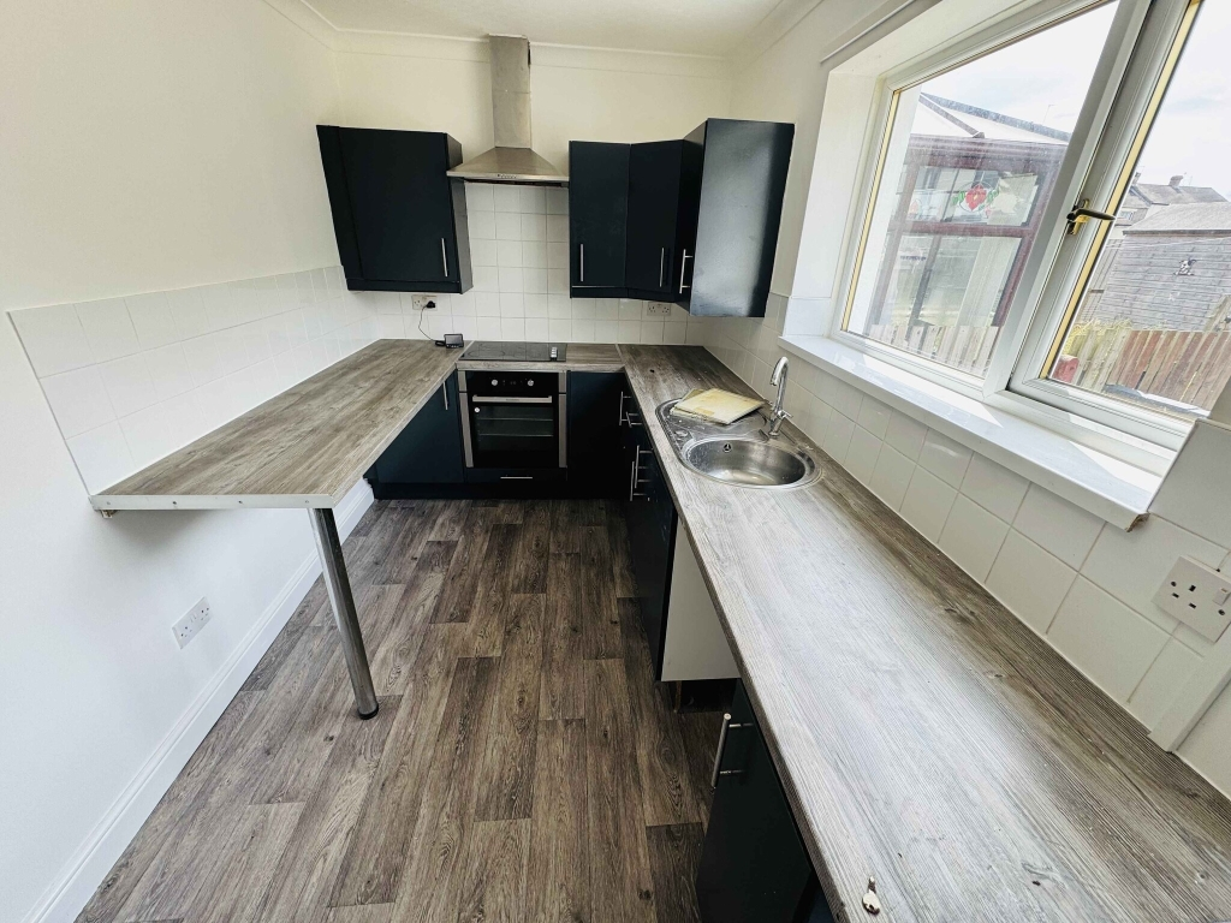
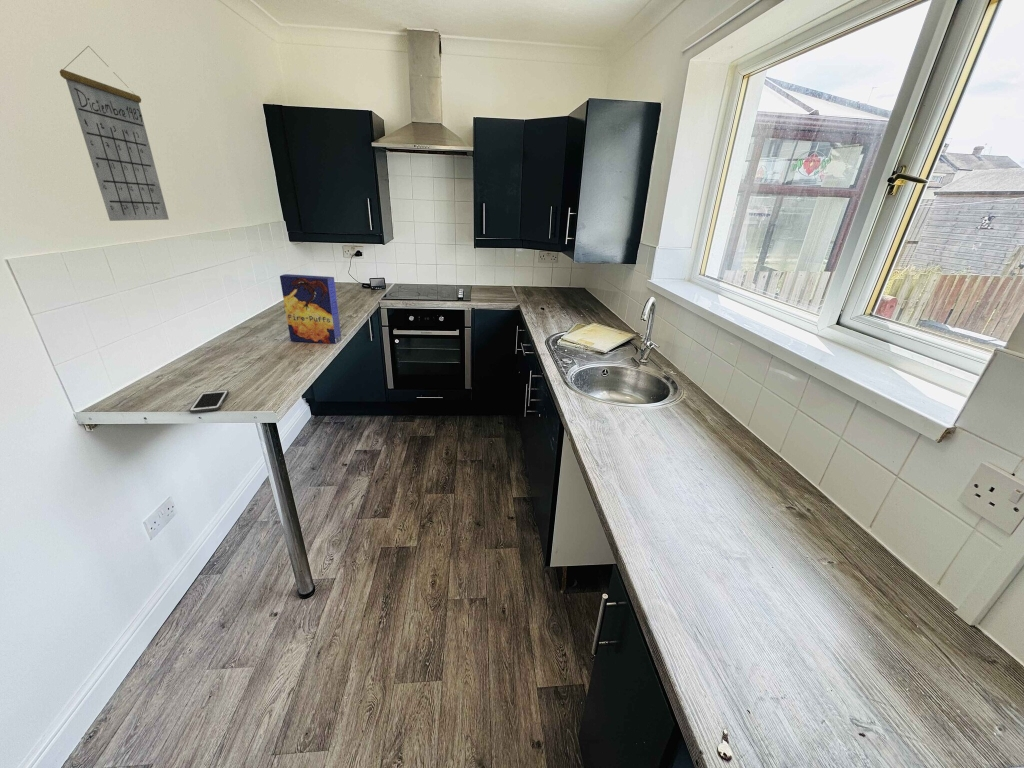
+ cell phone [188,389,229,414]
+ cereal box [279,273,342,345]
+ calendar [58,45,170,222]
